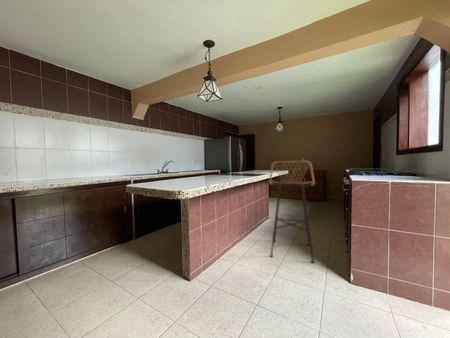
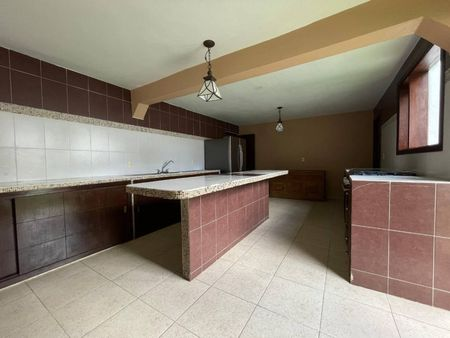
- bar stool [268,159,316,264]
